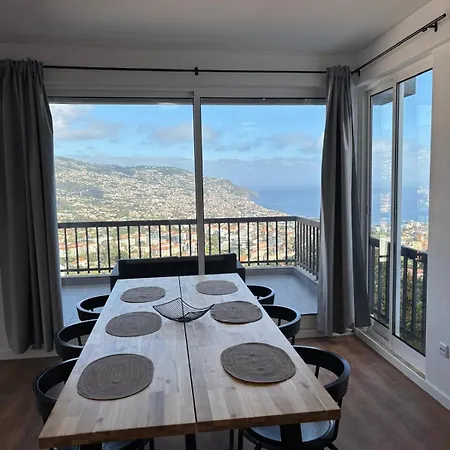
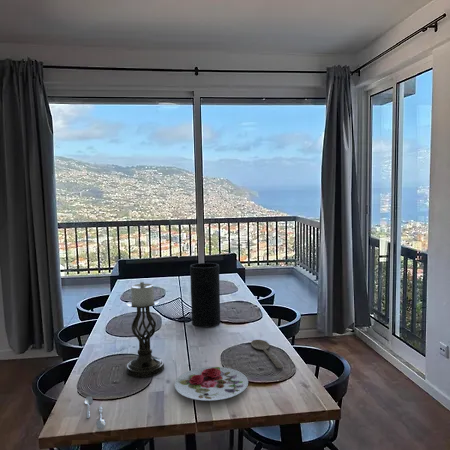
+ wooden spoon [250,339,284,369]
+ plate [174,366,249,402]
+ vase [189,262,221,328]
+ spoon [84,396,106,429]
+ candle holder [125,281,165,378]
